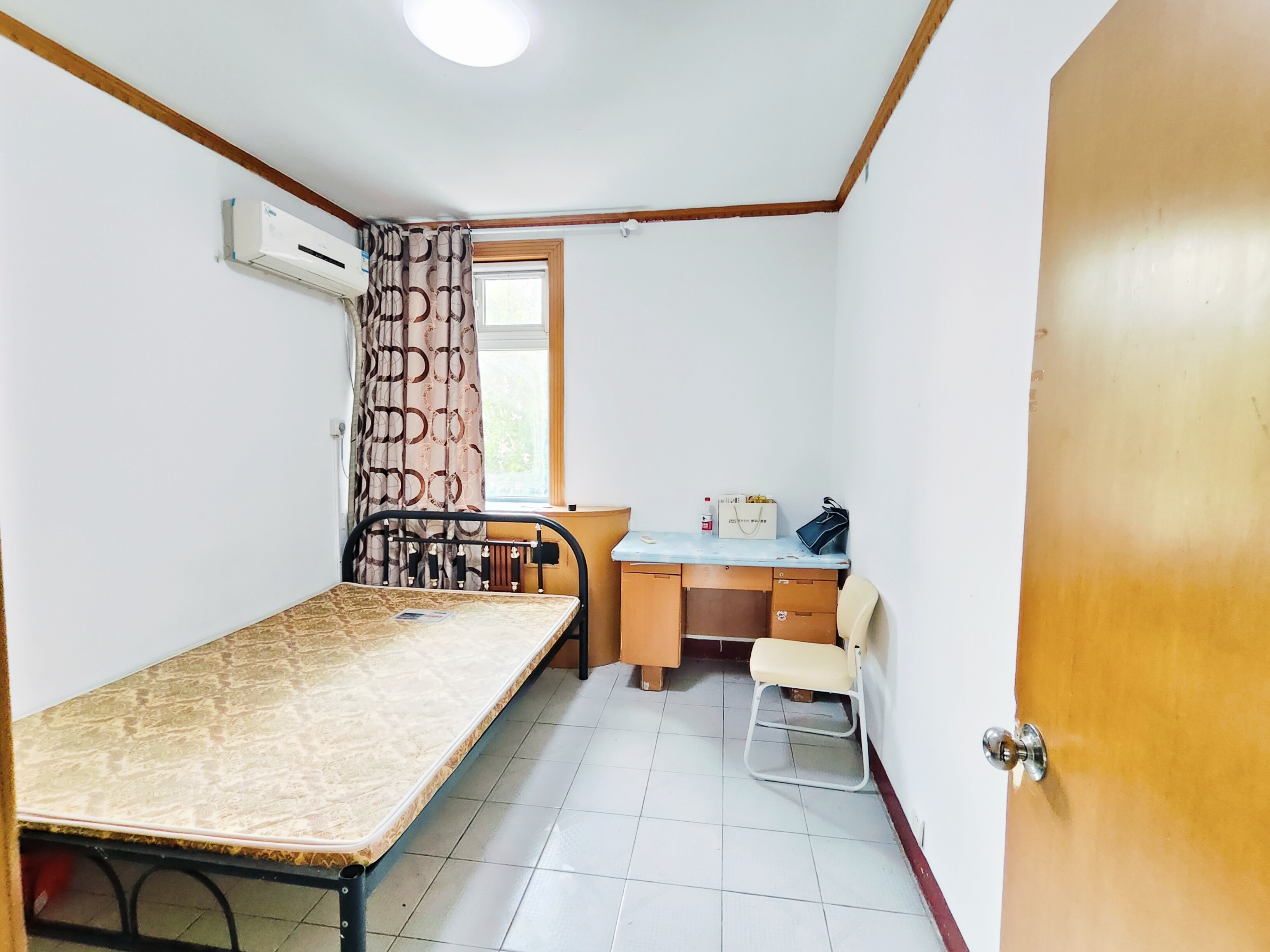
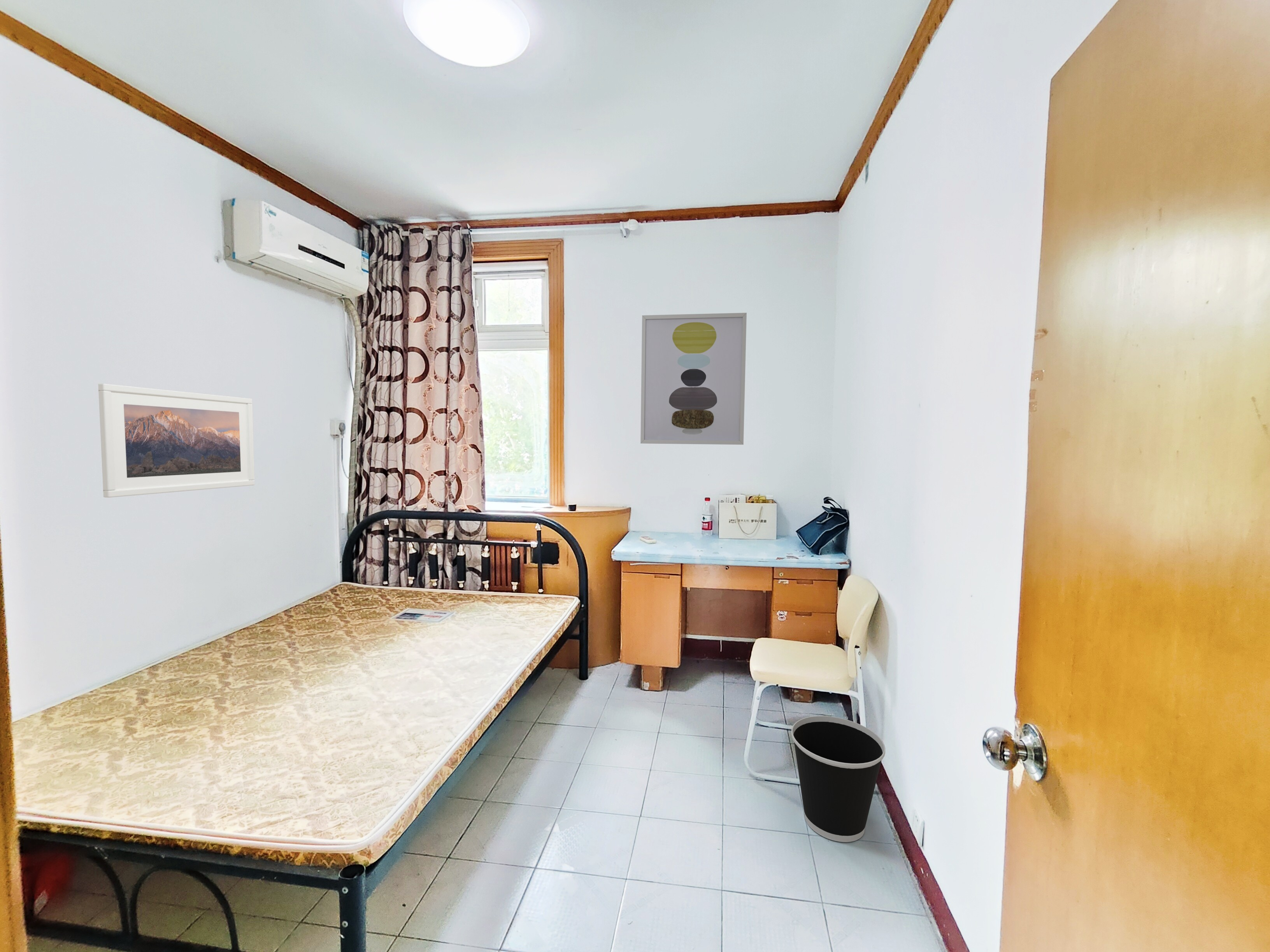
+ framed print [98,383,255,498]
+ wastebasket [791,716,886,842]
+ wall art [640,312,747,445]
